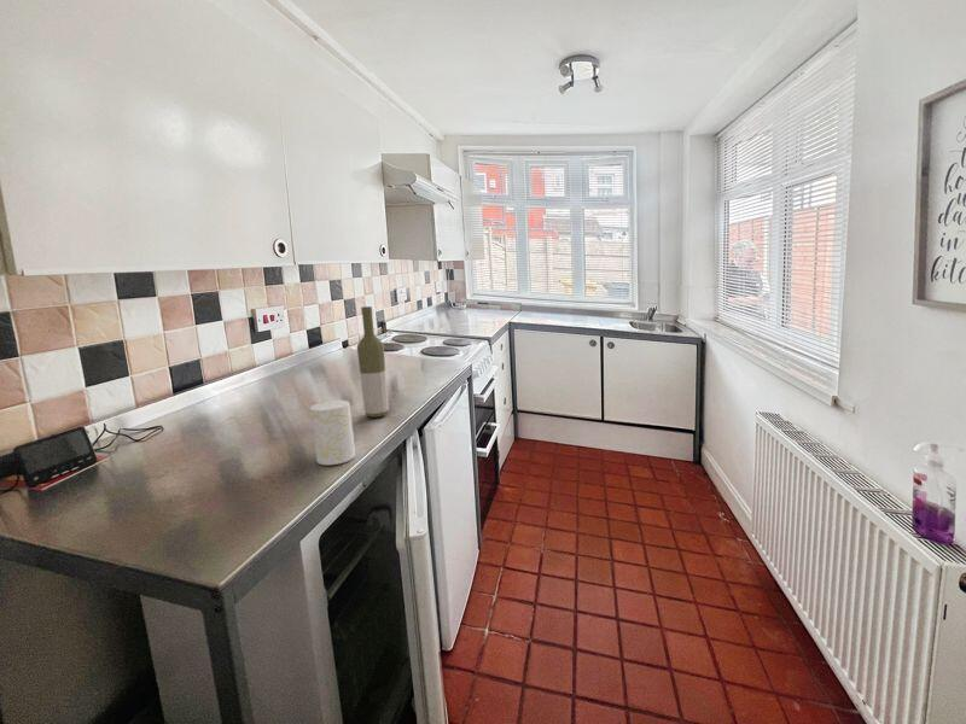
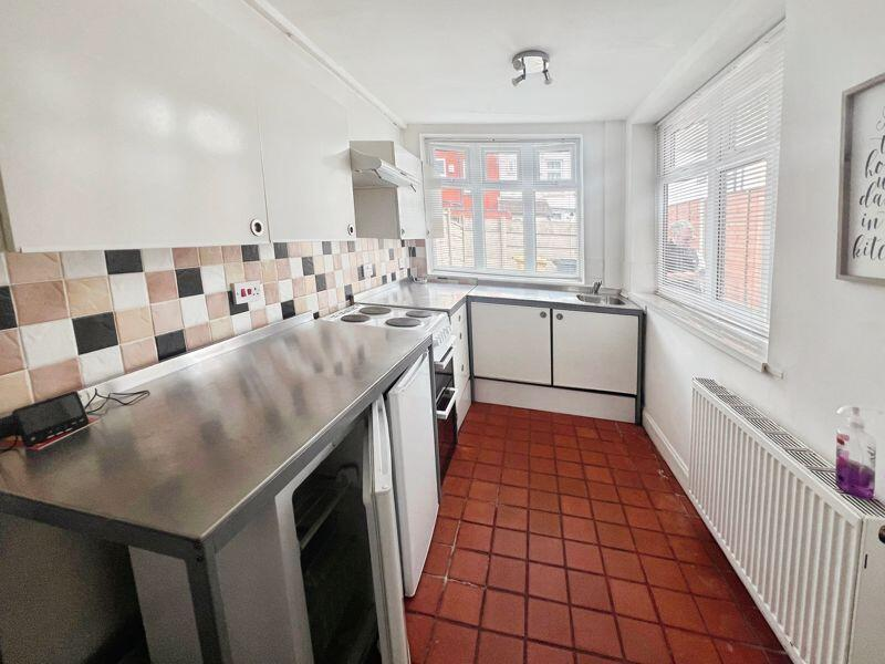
- cup [309,399,356,466]
- bottle [356,305,390,419]
